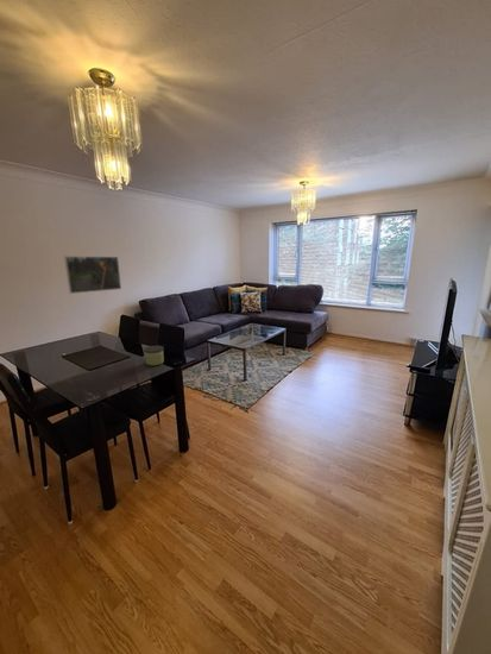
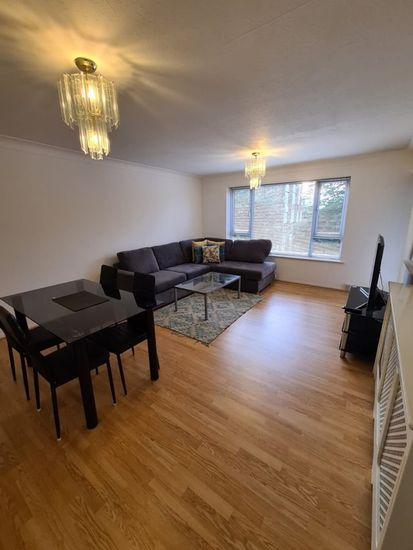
- candle [143,345,165,366]
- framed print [63,254,122,295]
